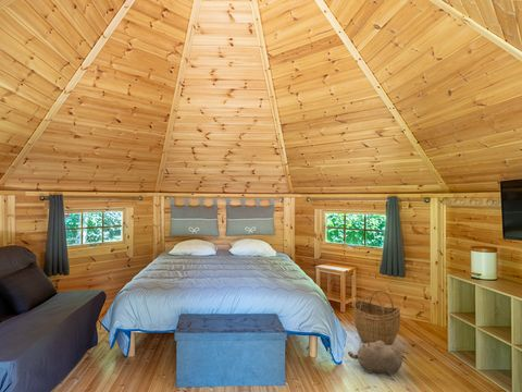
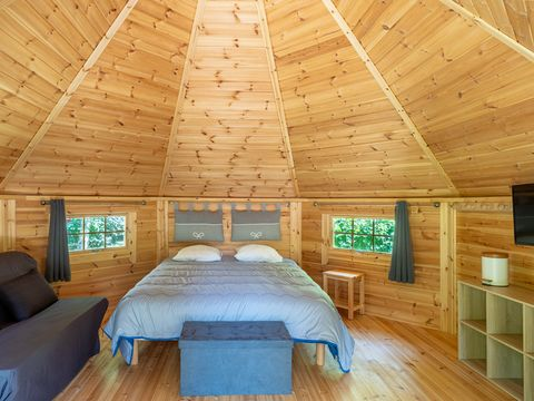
- woven basket [352,290,401,345]
- plush toy [347,341,403,377]
